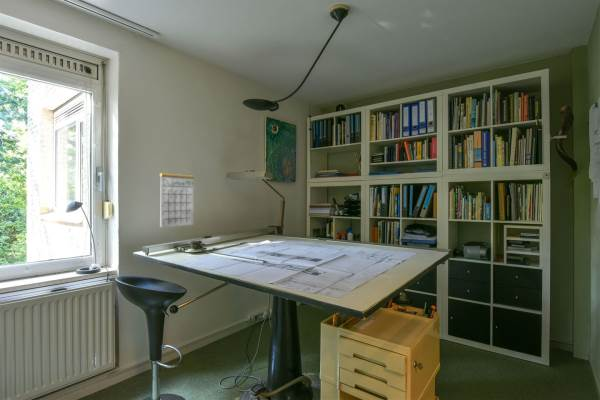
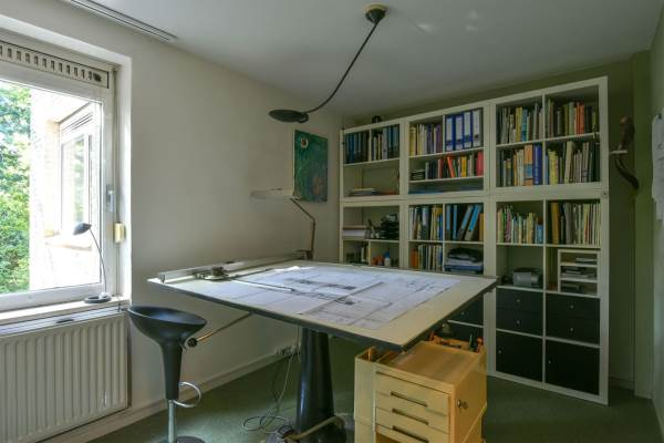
- calendar [159,164,195,228]
